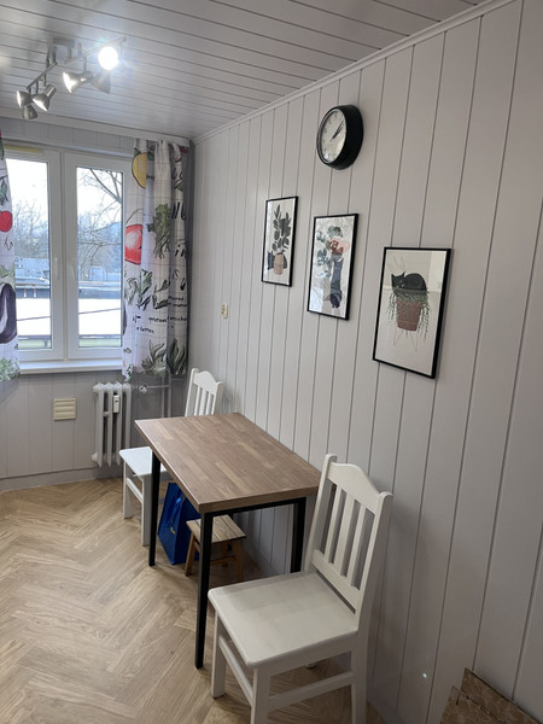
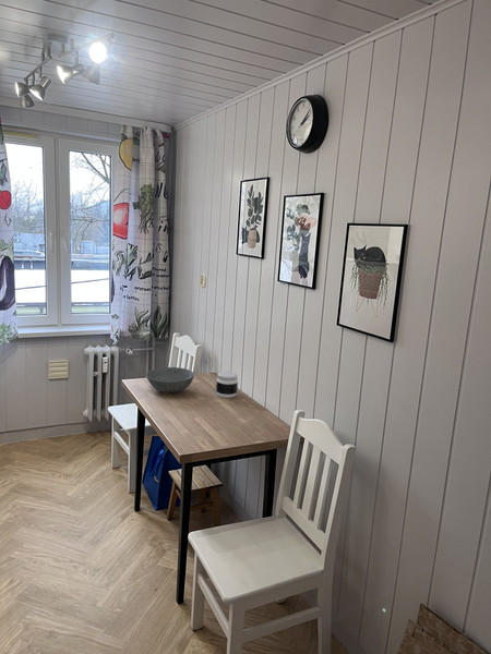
+ bowl [145,366,195,393]
+ jar [215,371,239,399]
